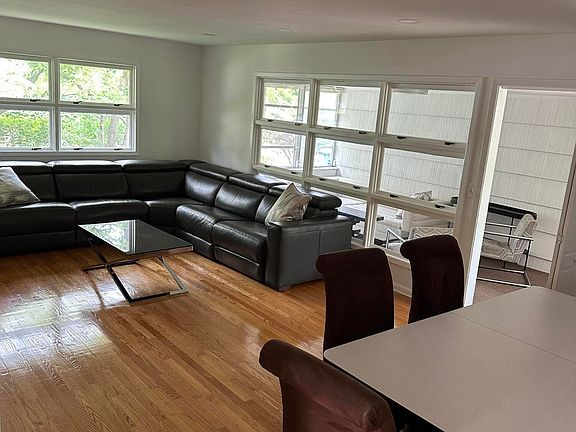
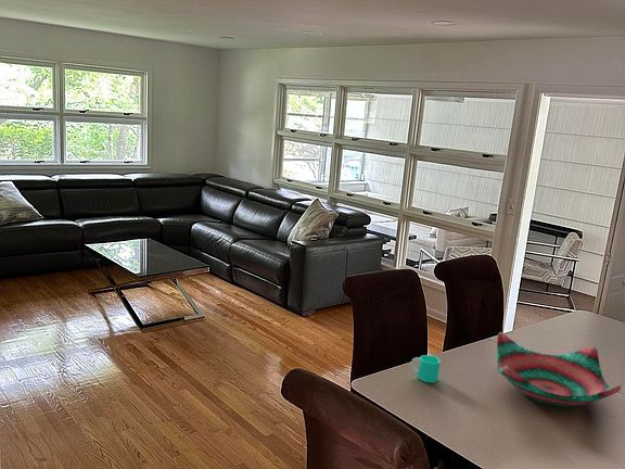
+ cup [410,354,442,383]
+ decorative bowl [496,331,622,408]
